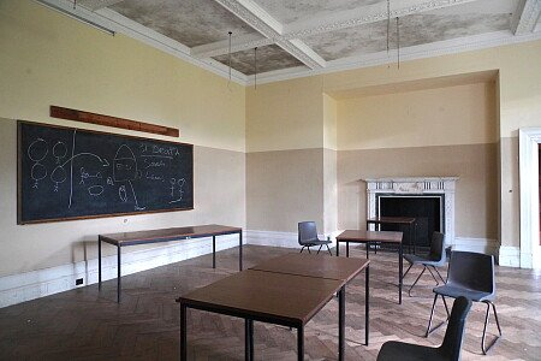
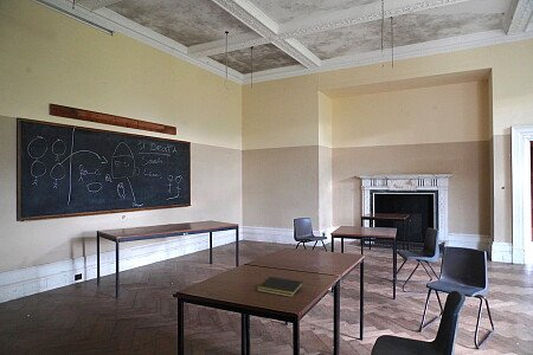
+ notepad [256,276,304,298]
